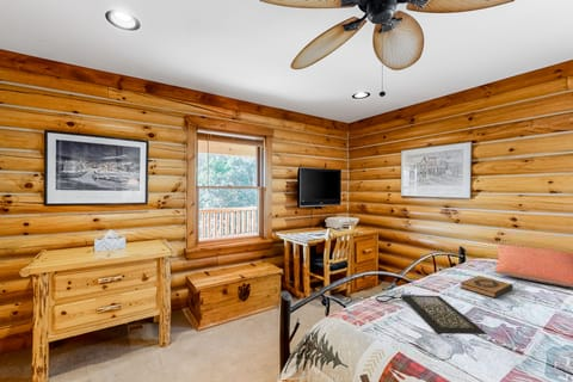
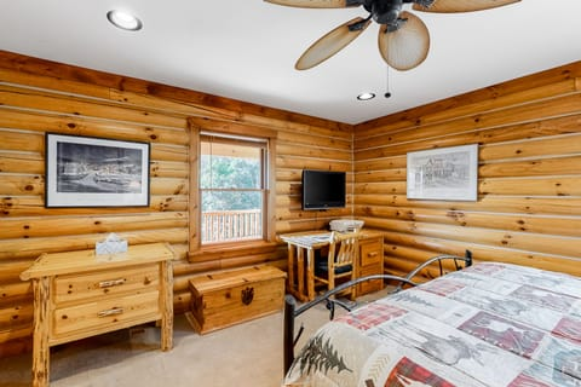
- hardback book [460,275,515,298]
- clutch bag [375,292,488,338]
- pillow [493,245,573,288]
